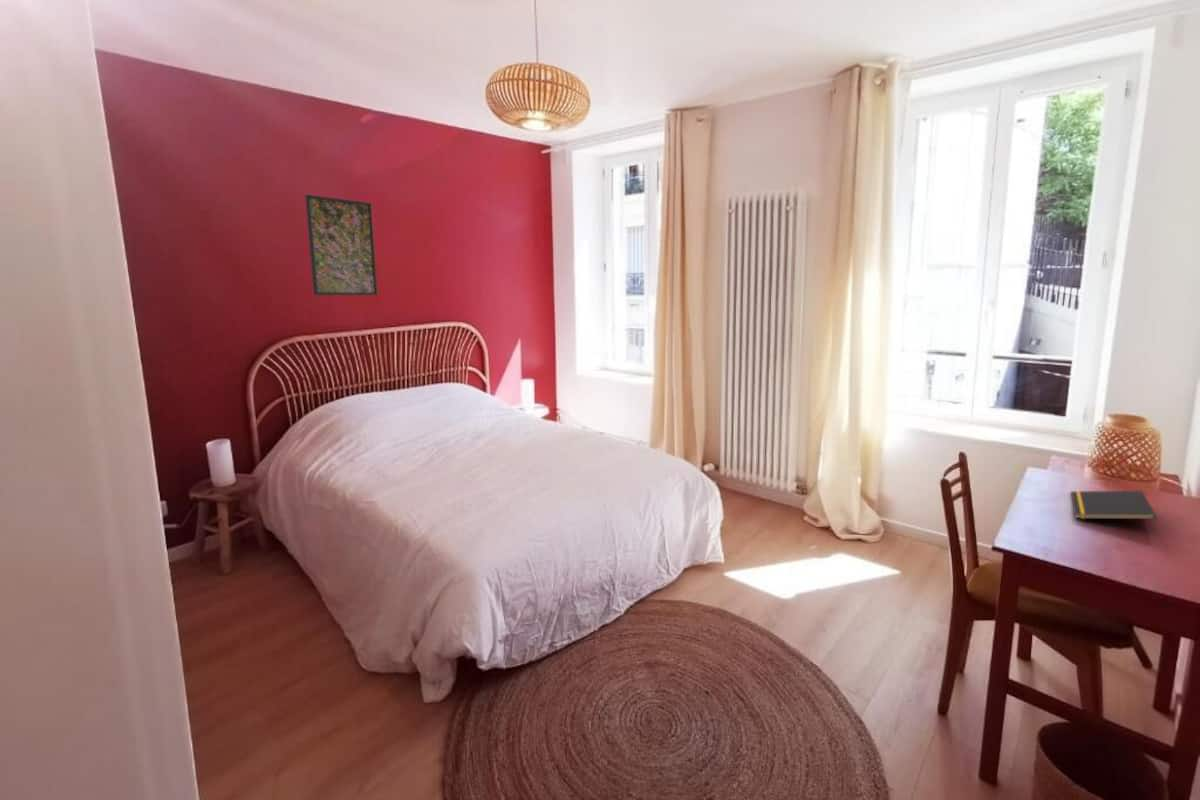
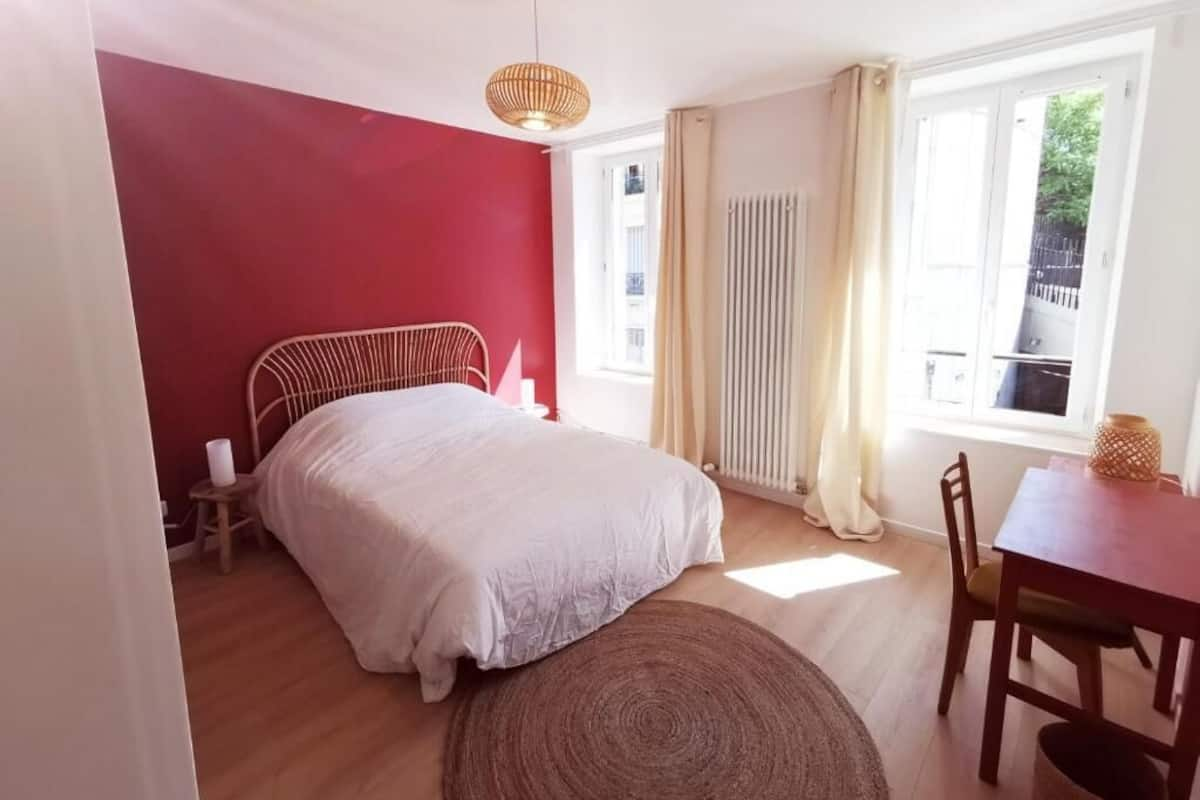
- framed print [304,194,379,296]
- notepad [1069,490,1157,520]
